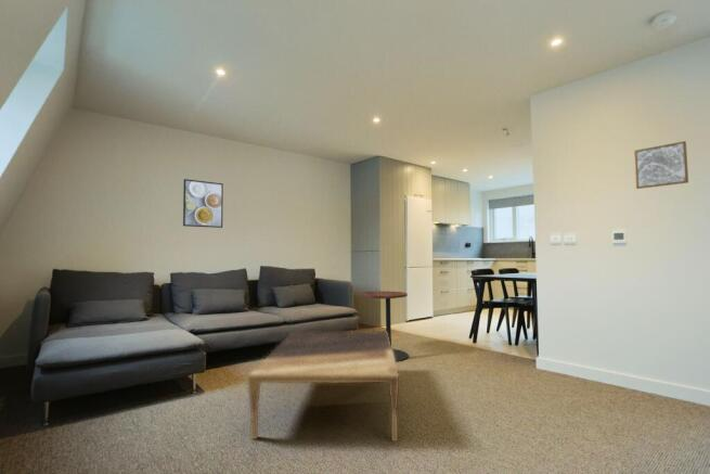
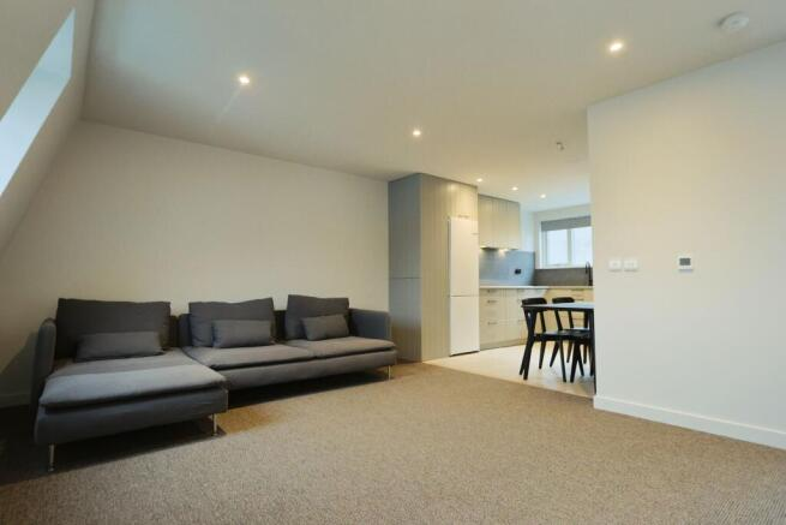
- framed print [182,178,224,229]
- wall art [633,140,689,190]
- side table [359,291,410,363]
- coffee table [247,330,400,443]
